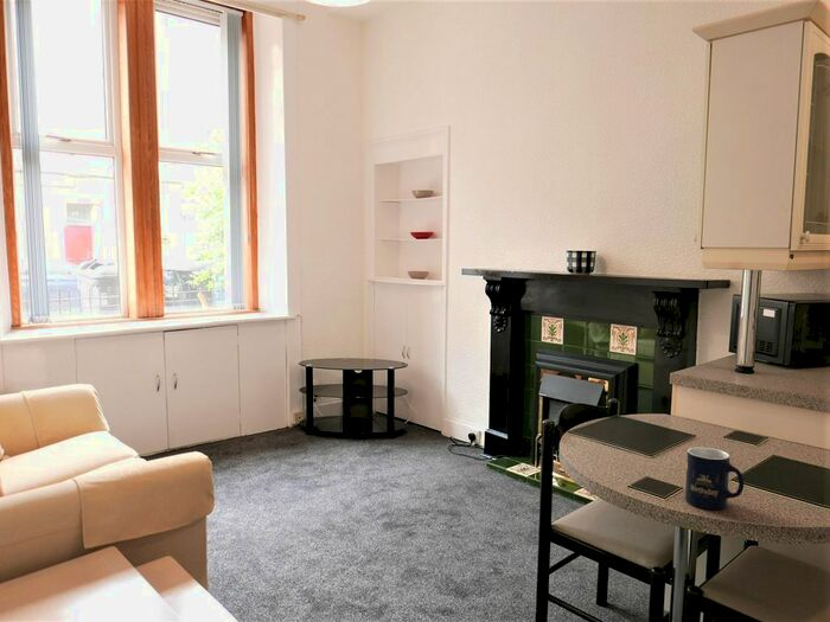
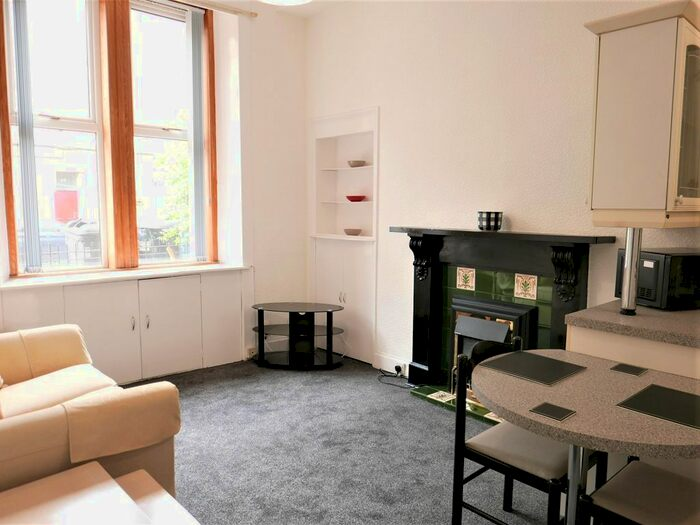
- mug [684,447,745,511]
